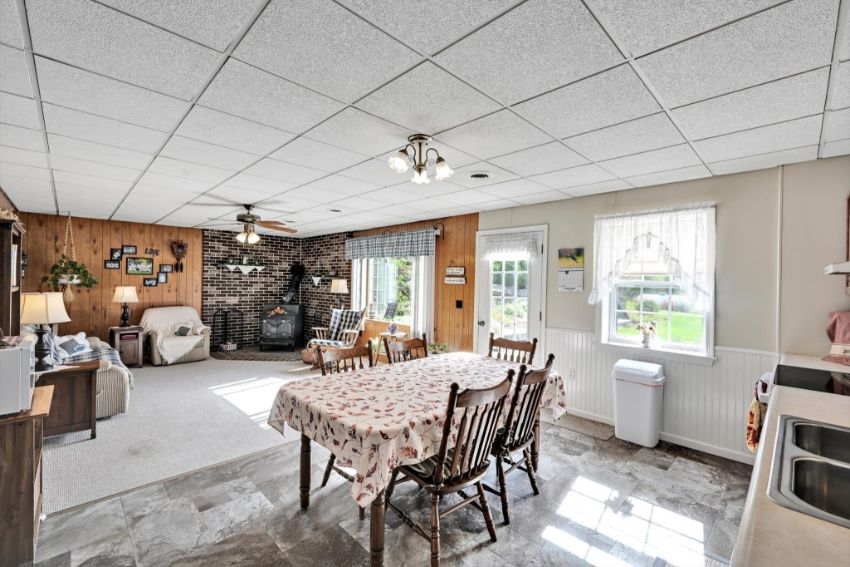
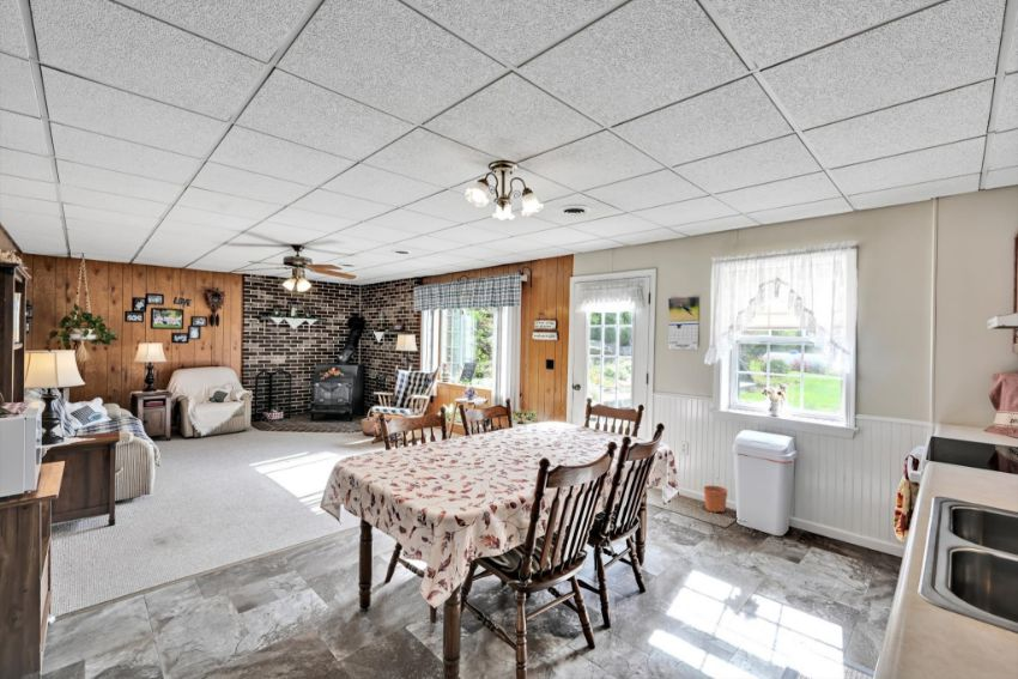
+ plant pot [703,477,728,514]
